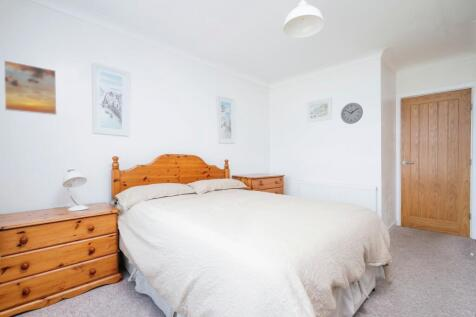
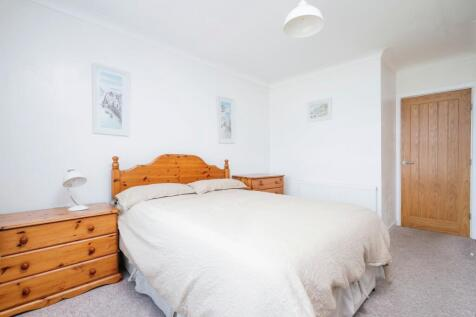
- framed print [3,59,58,116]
- wall clock [340,102,364,125]
